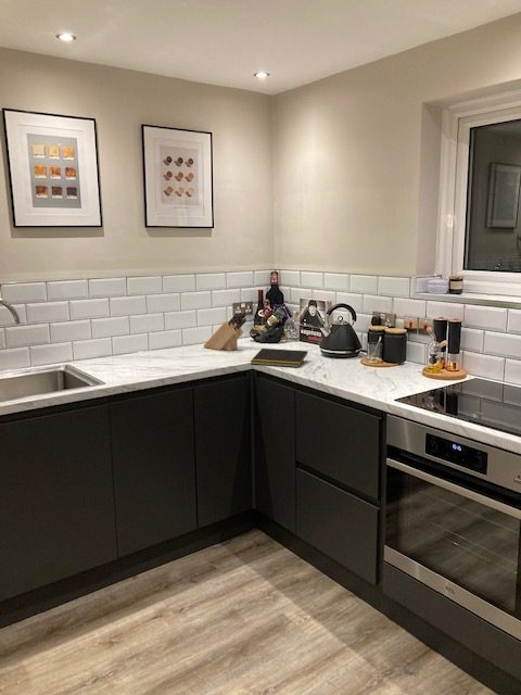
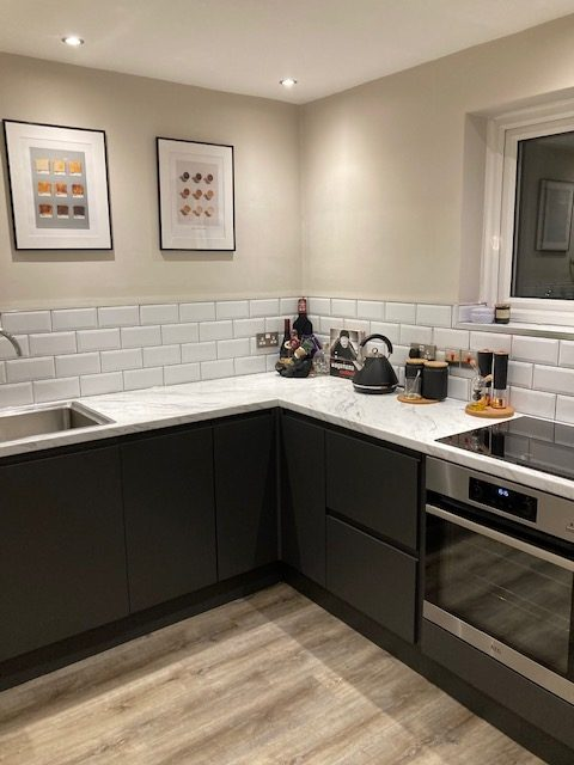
- knife block [203,312,247,352]
- notepad [250,348,309,368]
